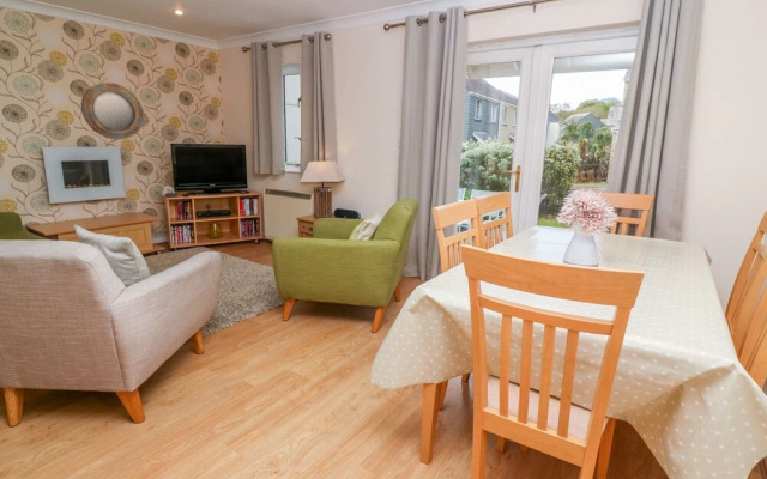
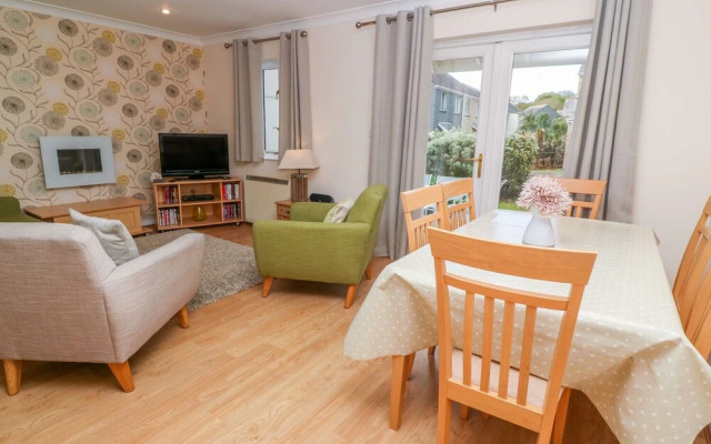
- home mirror [80,81,145,140]
